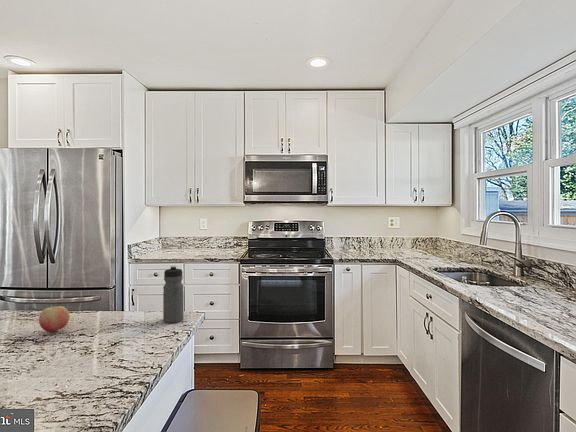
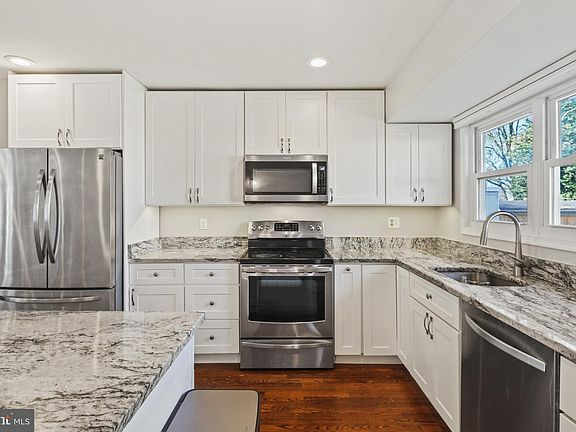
- water bottle [162,265,185,324]
- fruit [38,305,70,333]
